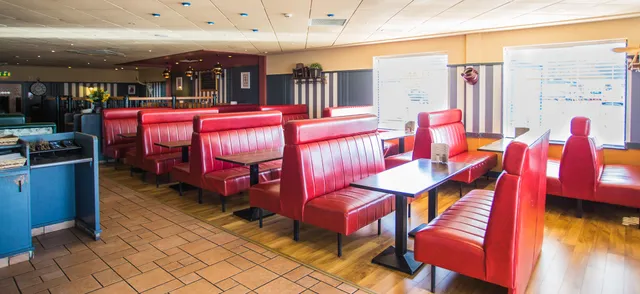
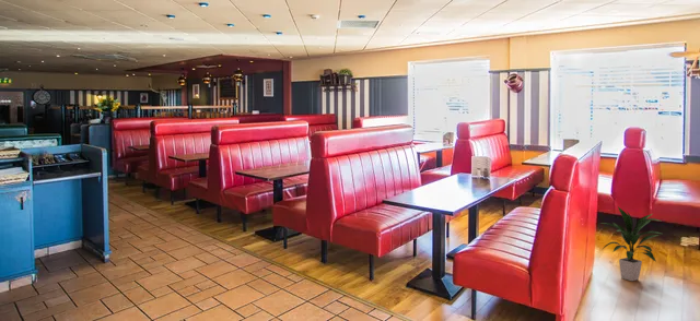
+ indoor plant [599,205,662,282]
